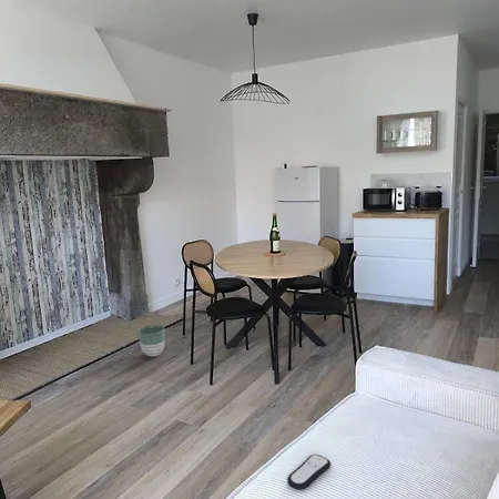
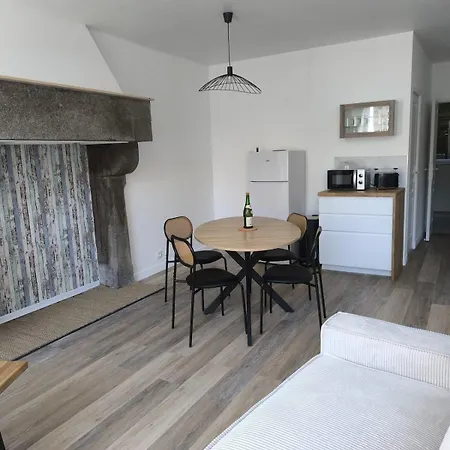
- planter [138,324,165,357]
- remote control [286,454,332,491]
